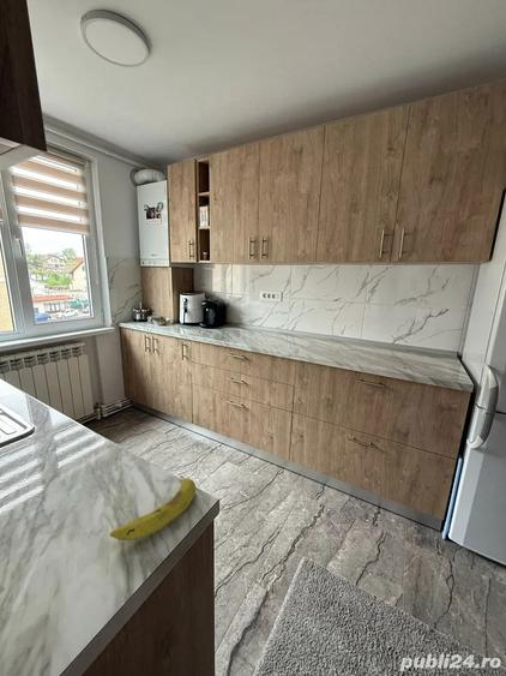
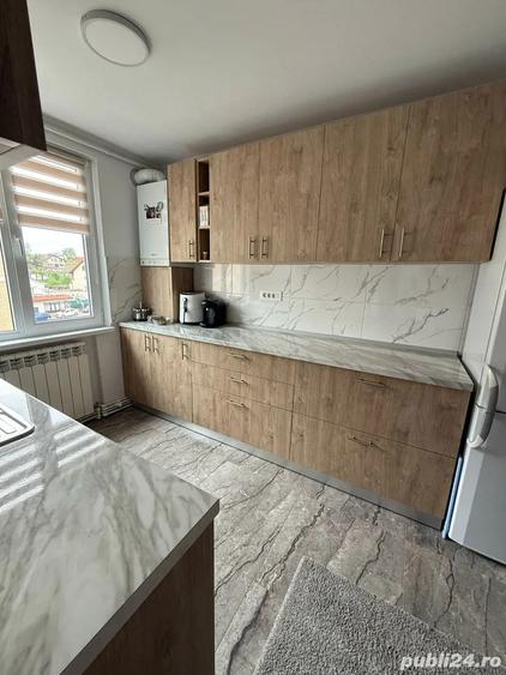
- fruit [109,474,197,542]
